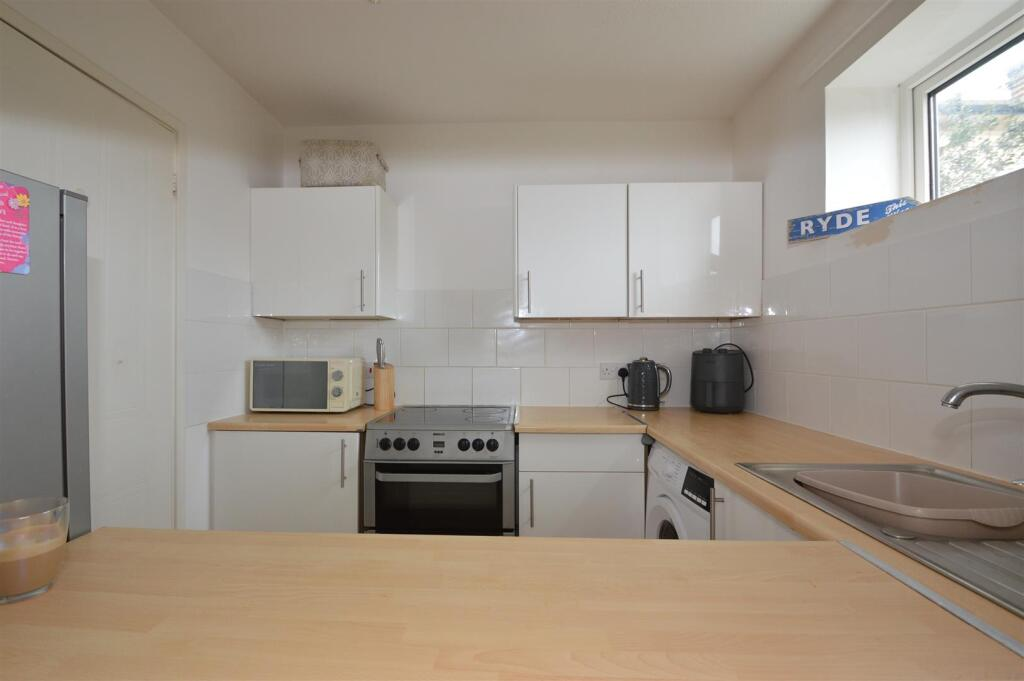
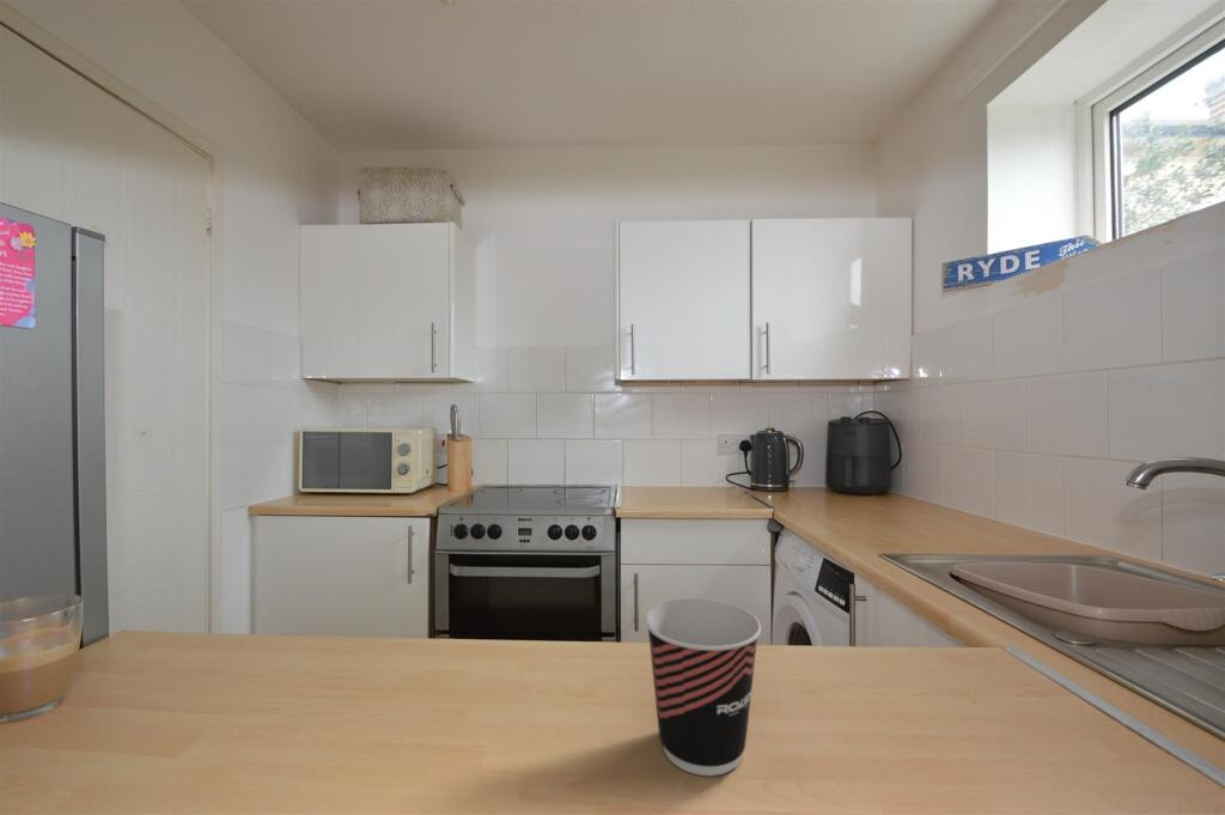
+ cup [644,597,762,777]
